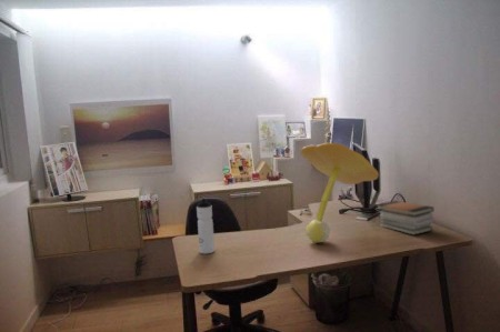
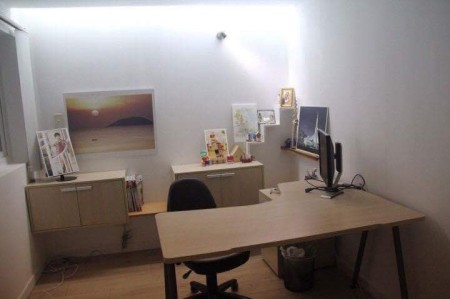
- water bottle [196,198,216,254]
- book stack [374,200,434,237]
- desk lamp [299,142,380,243]
